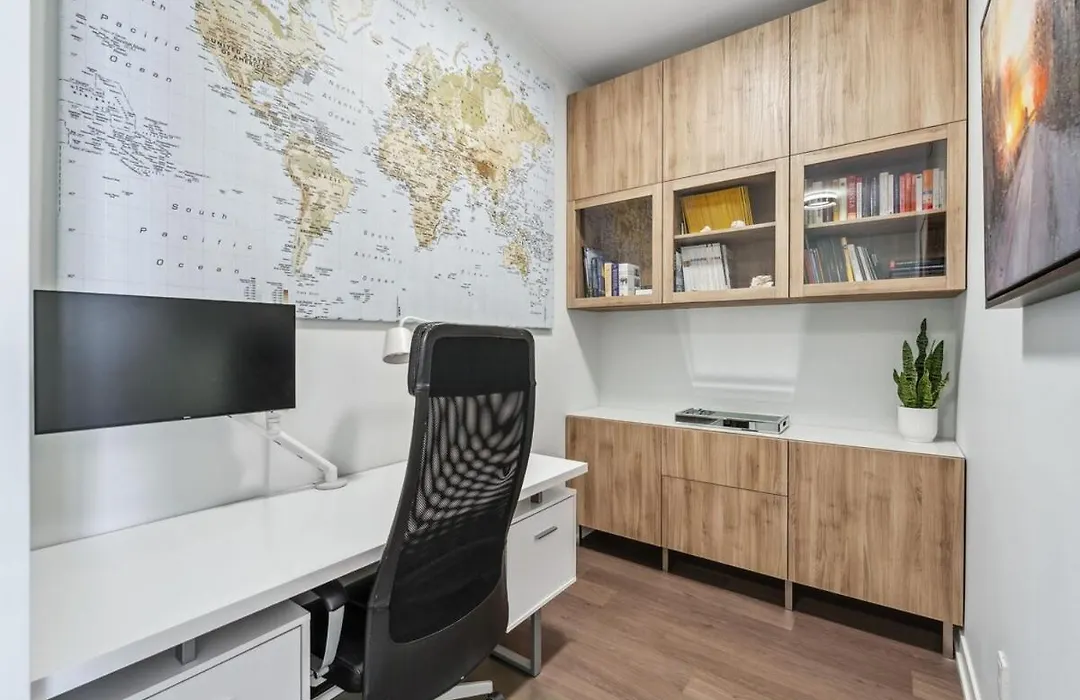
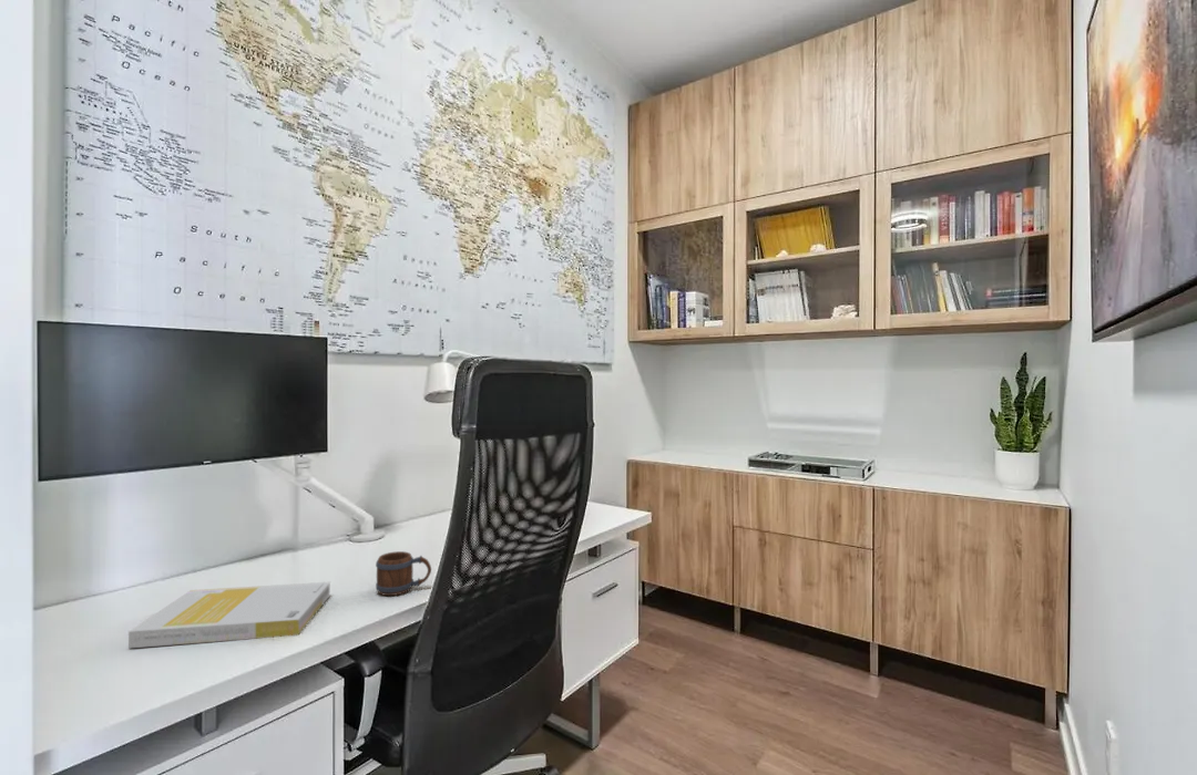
+ book [127,581,331,650]
+ mug [375,550,432,597]
